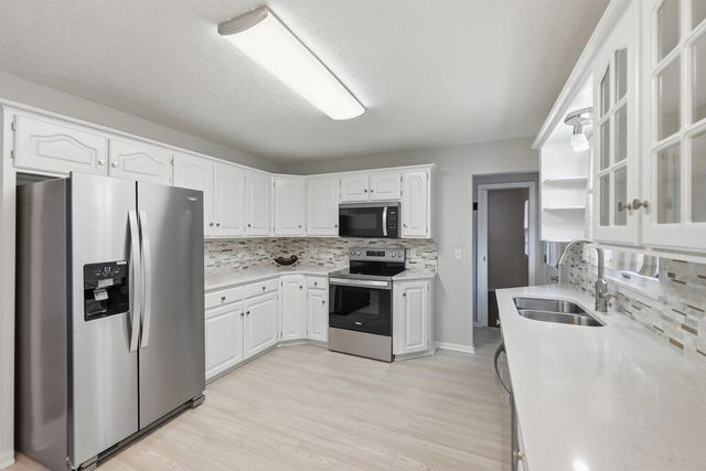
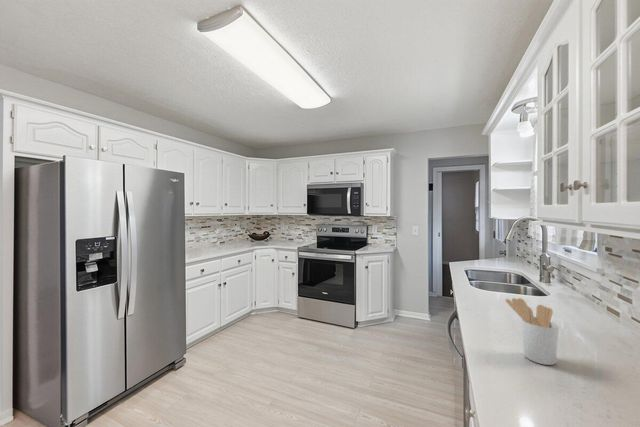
+ utensil holder [505,297,560,366]
